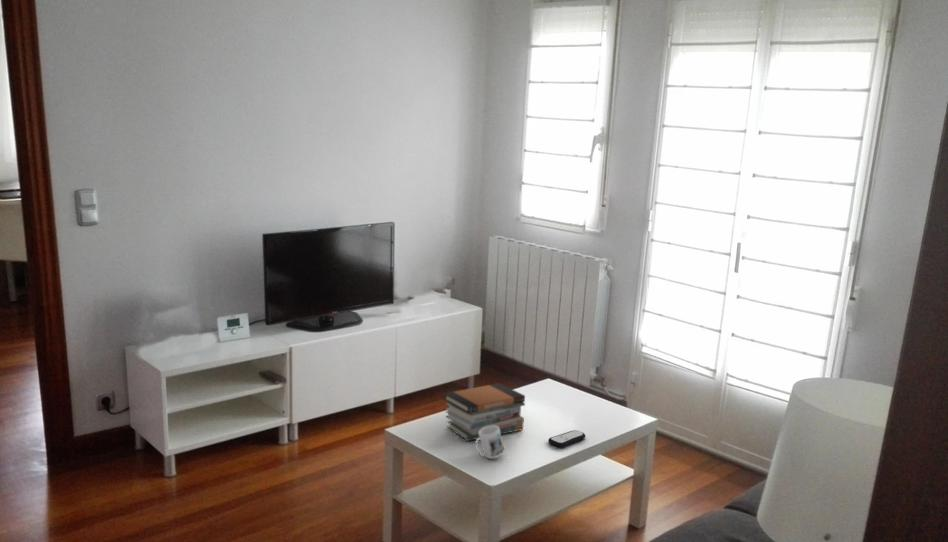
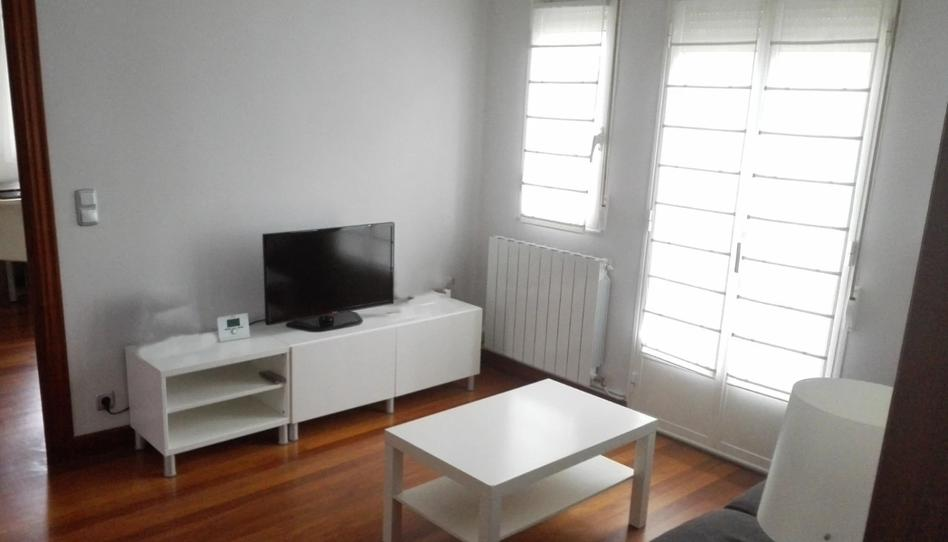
- remote control [547,429,586,449]
- mug [475,426,505,460]
- book stack [443,382,526,442]
